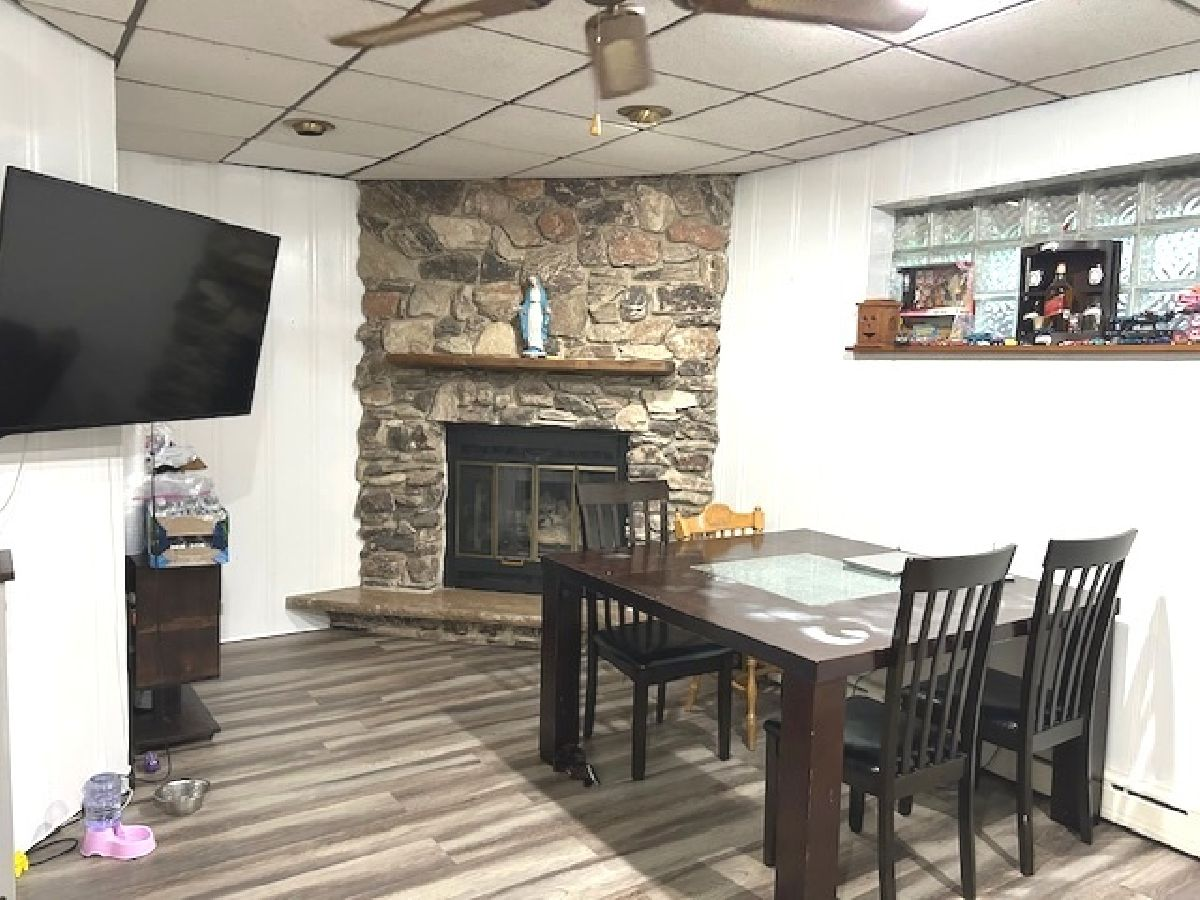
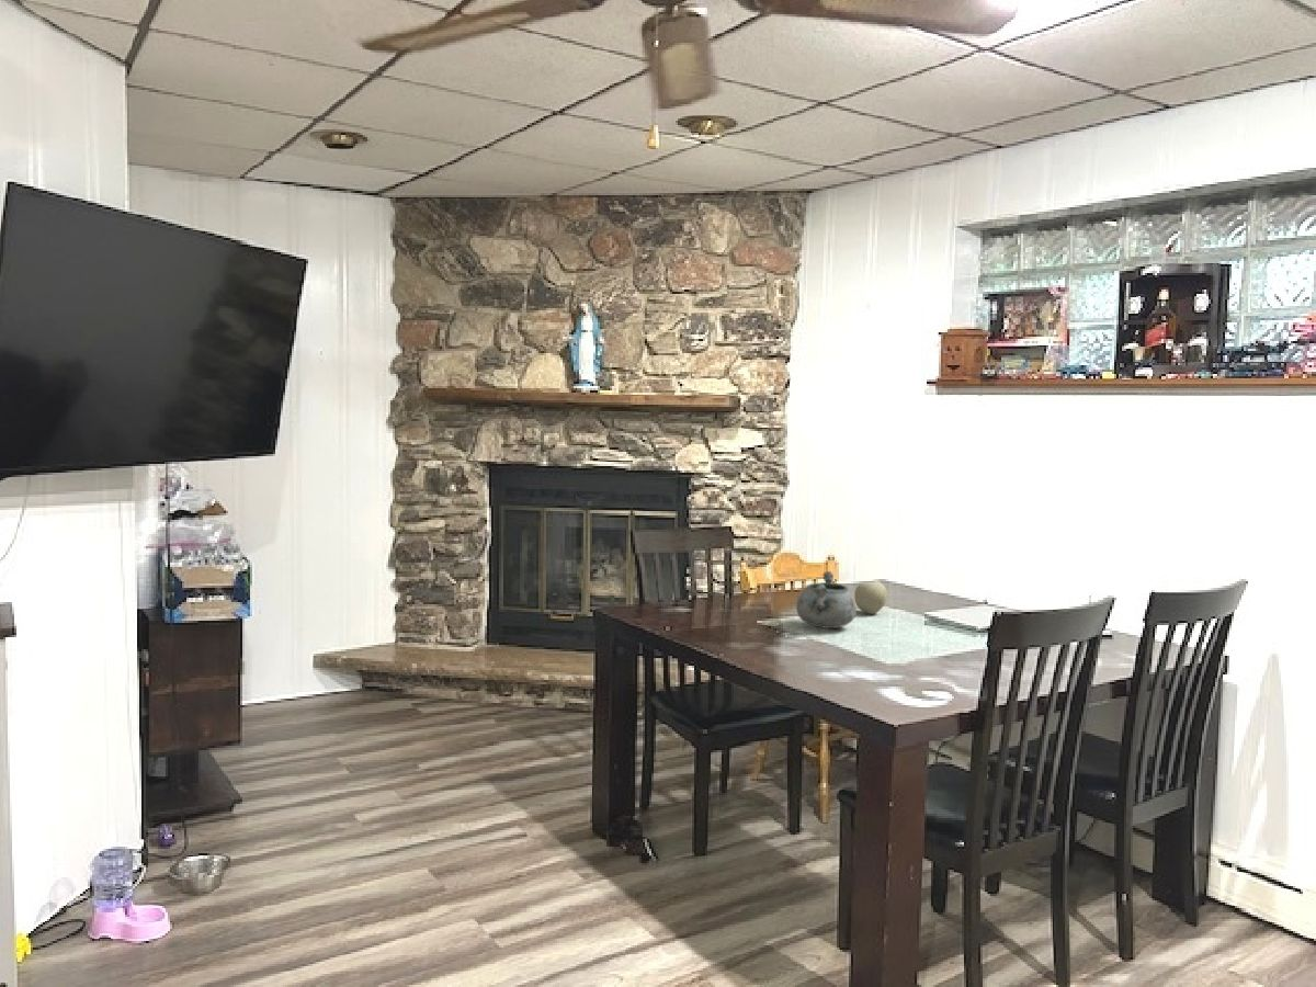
+ fruit [853,580,888,615]
+ decorative bowl [795,570,858,629]
